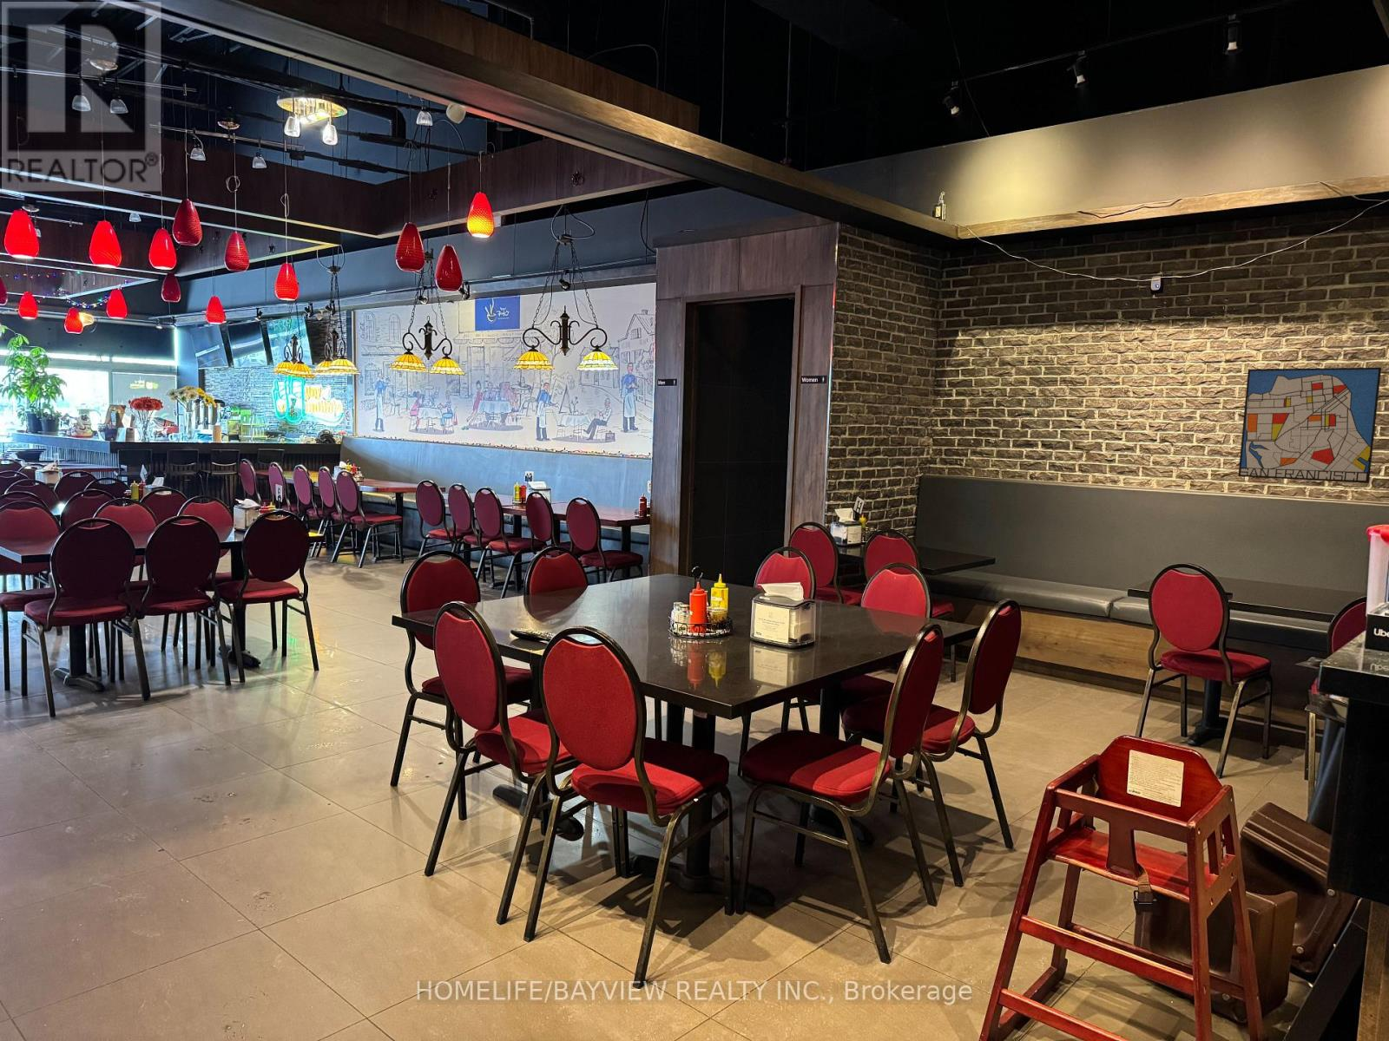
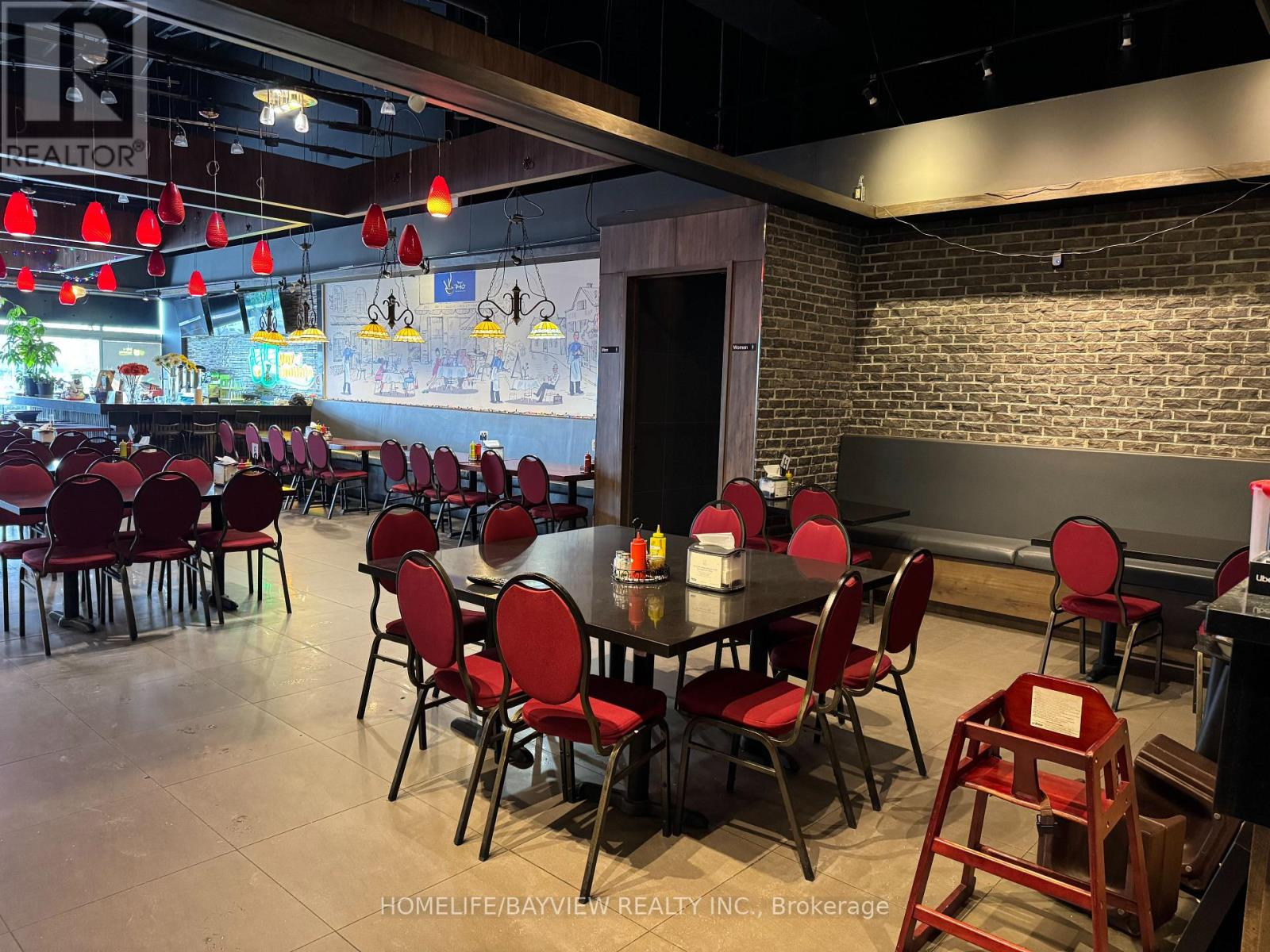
- wall art [1237,367,1382,484]
